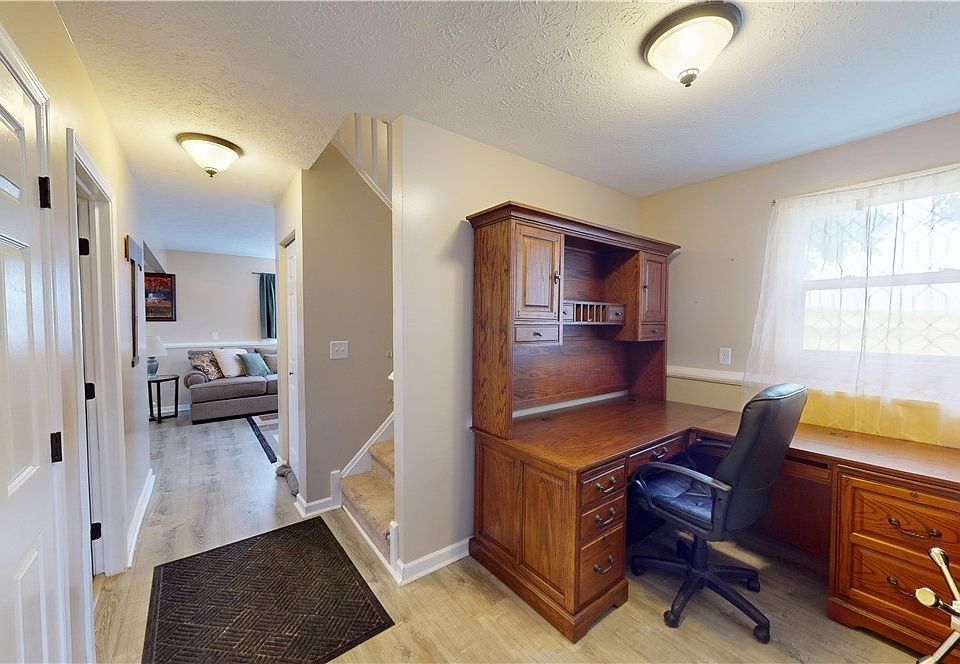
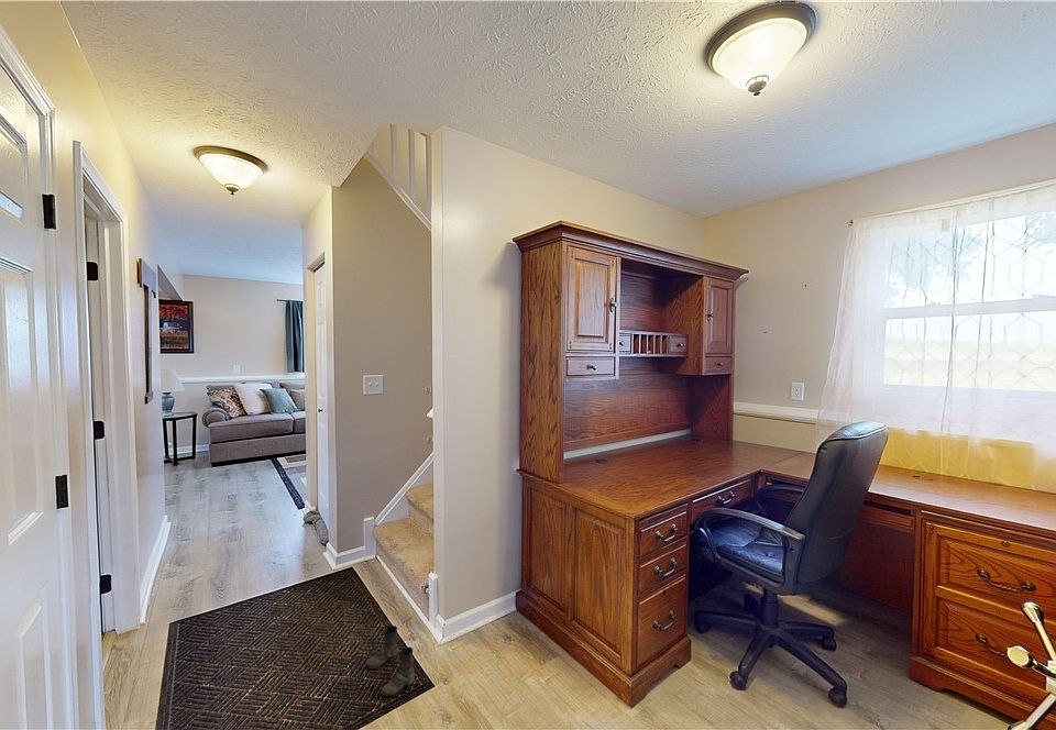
+ boots [364,624,416,697]
